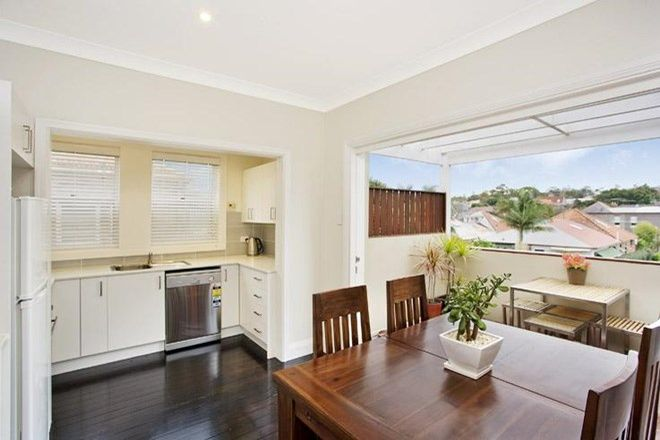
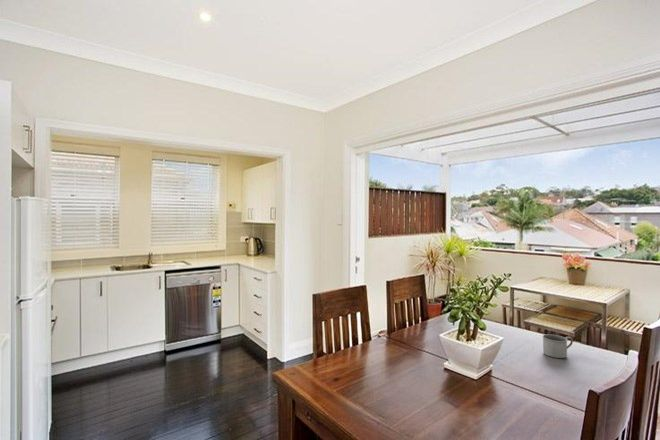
+ mug [542,333,574,359]
